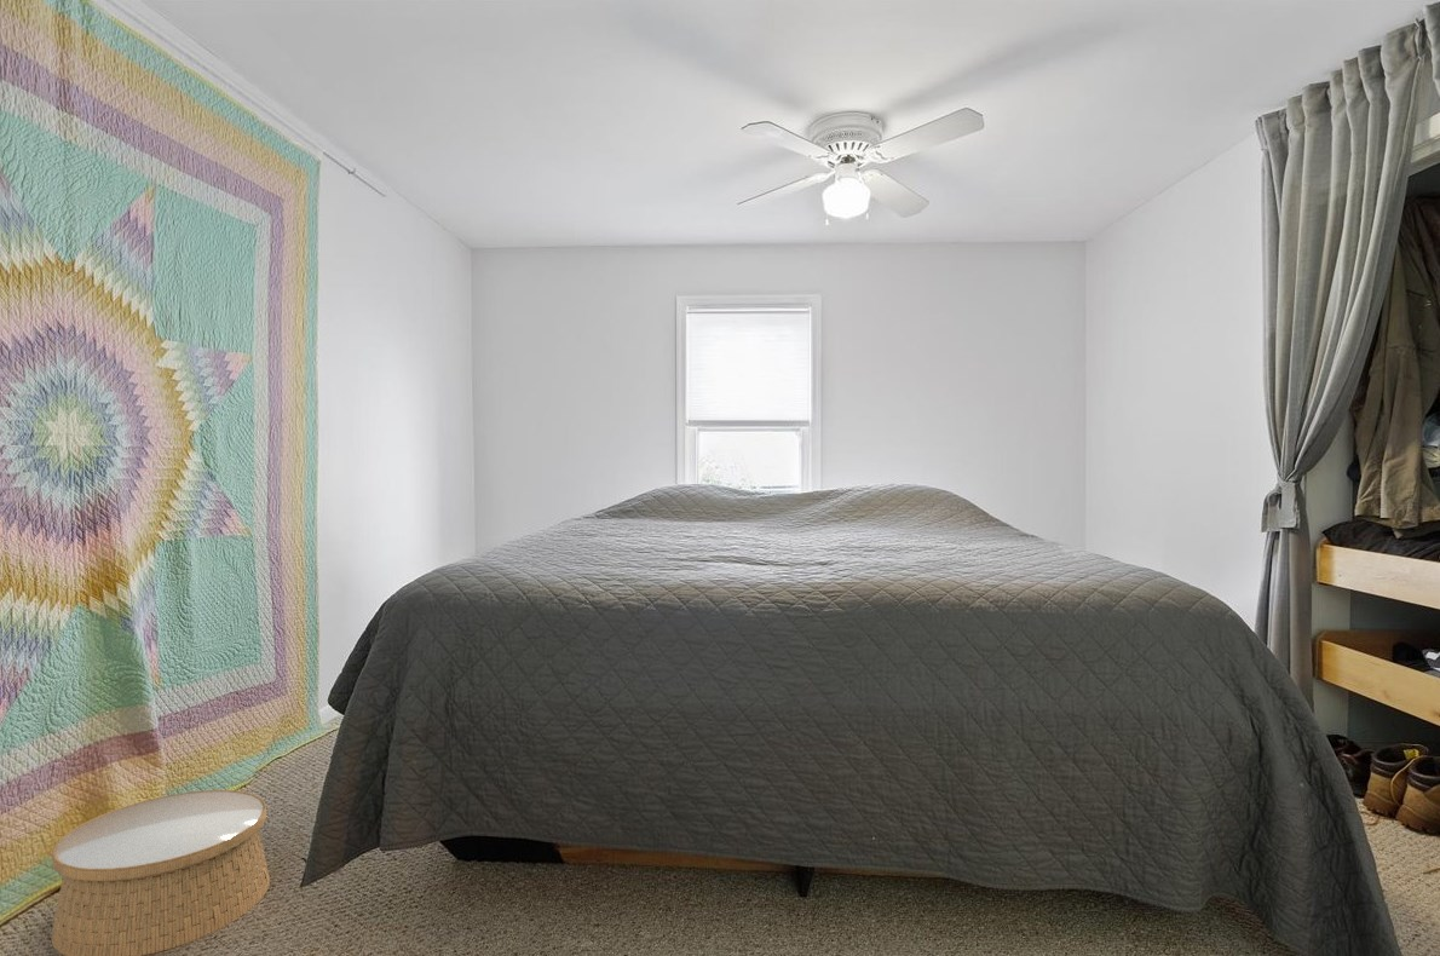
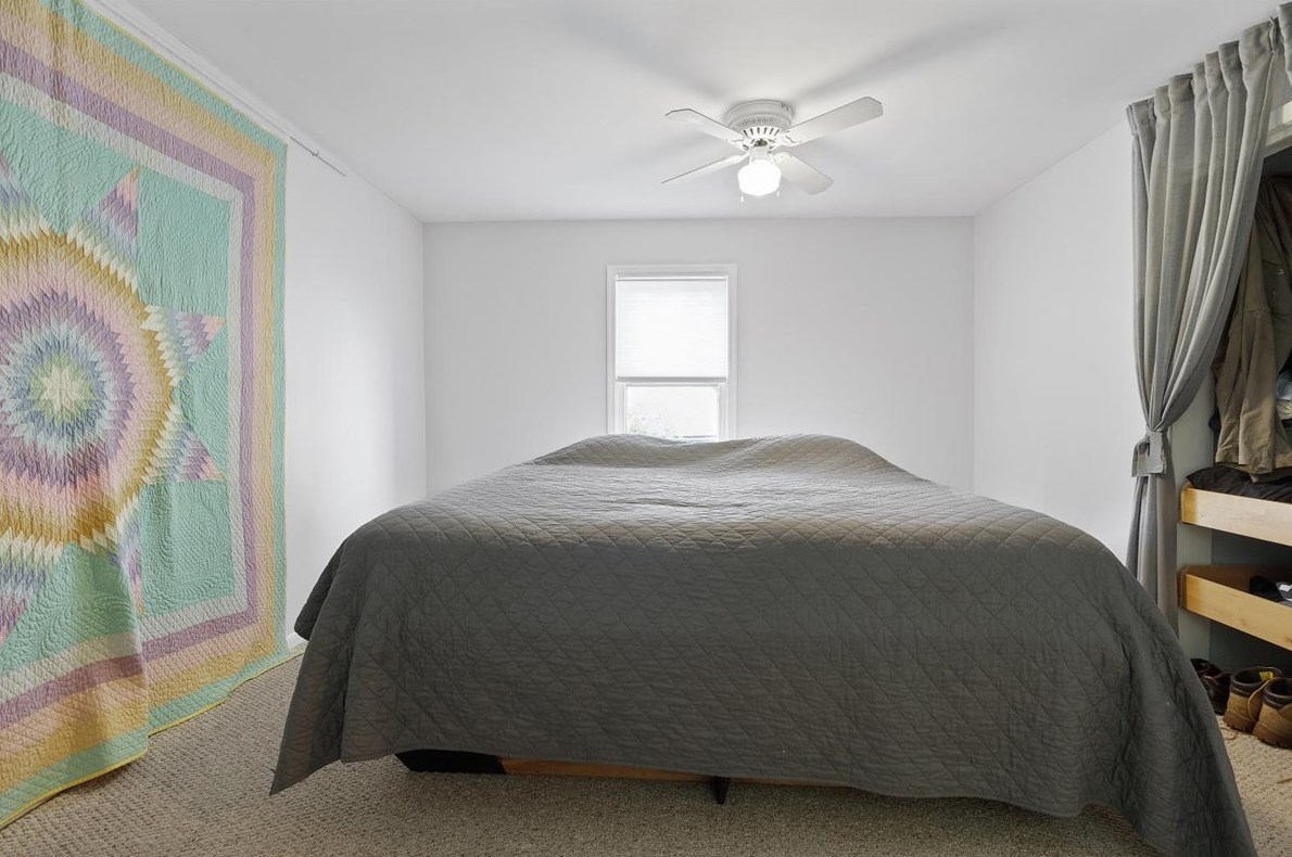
- woven basket [51,789,271,956]
